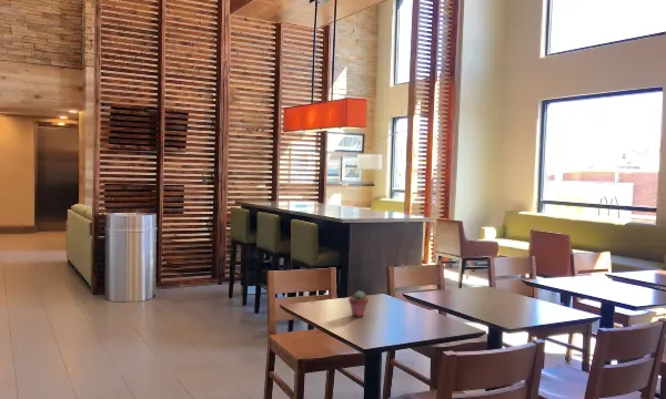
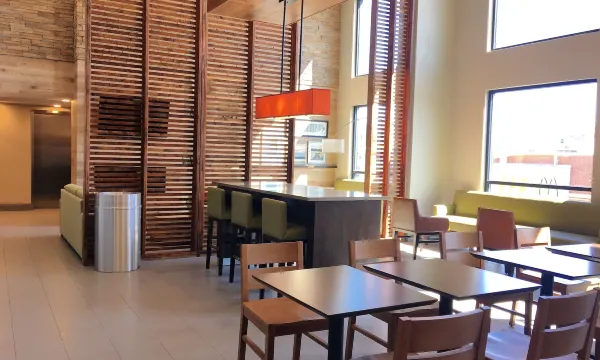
- potted succulent [347,289,370,318]
